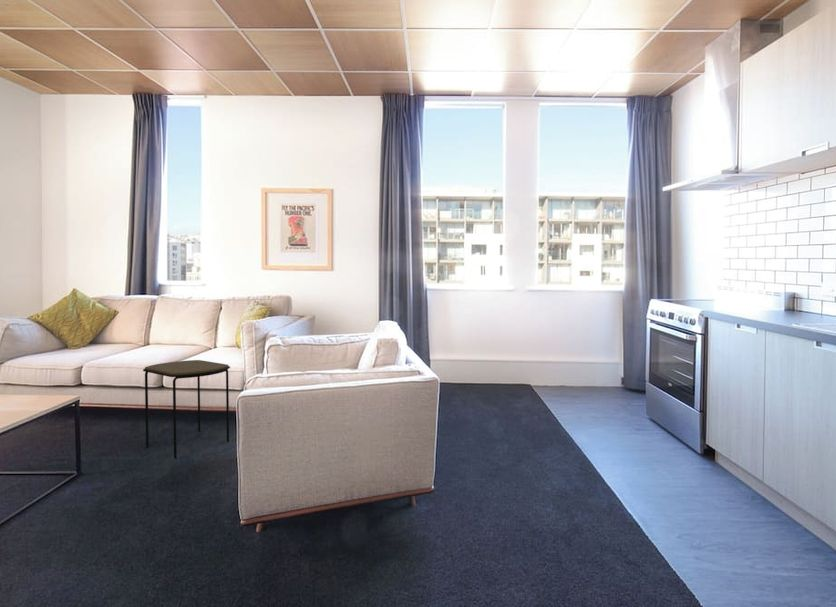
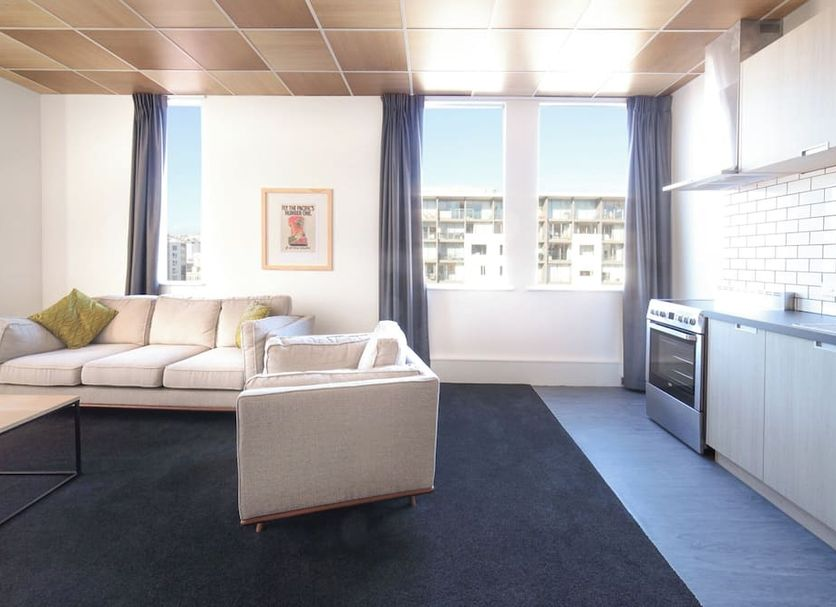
- side table [142,359,231,460]
